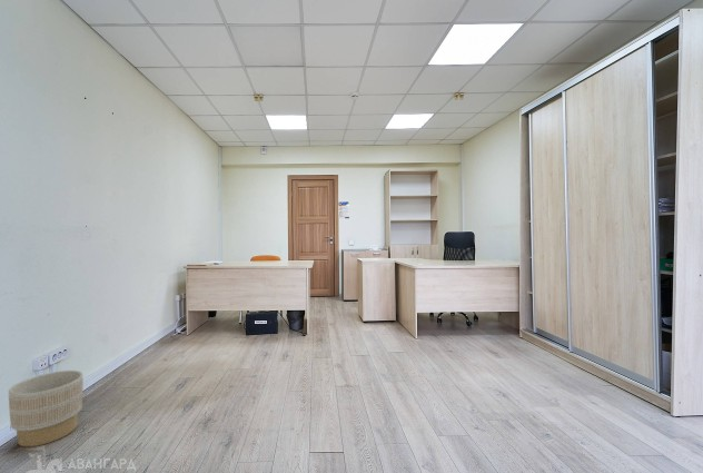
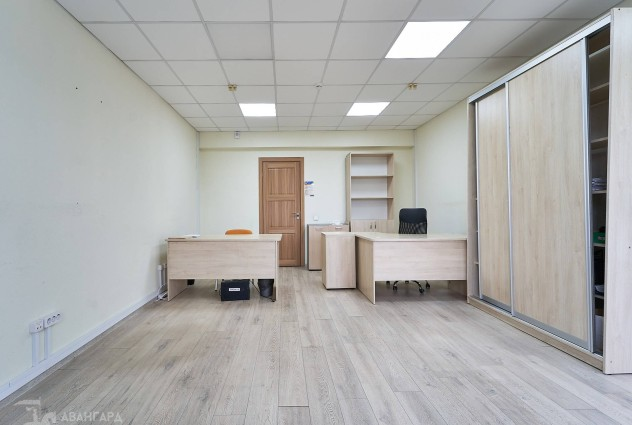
- planter [8,369,85,447]
